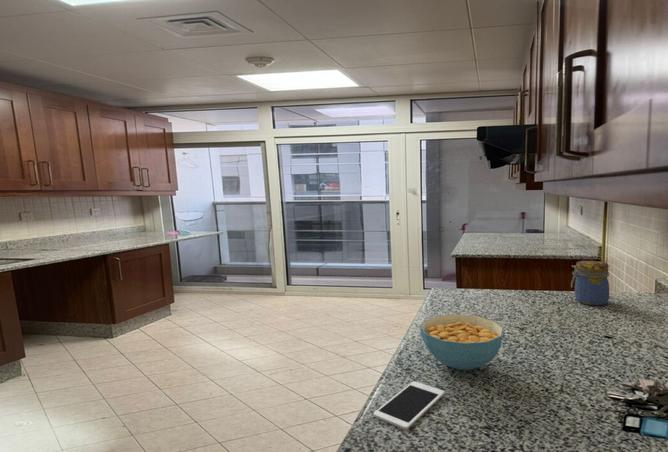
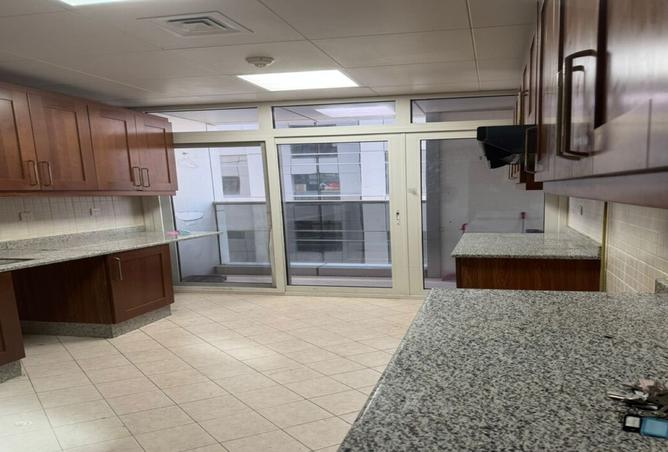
- cereal bowl [419,313,504,371]
- cell phone [372,380,446,431]
- jar [570,260,610,306]
